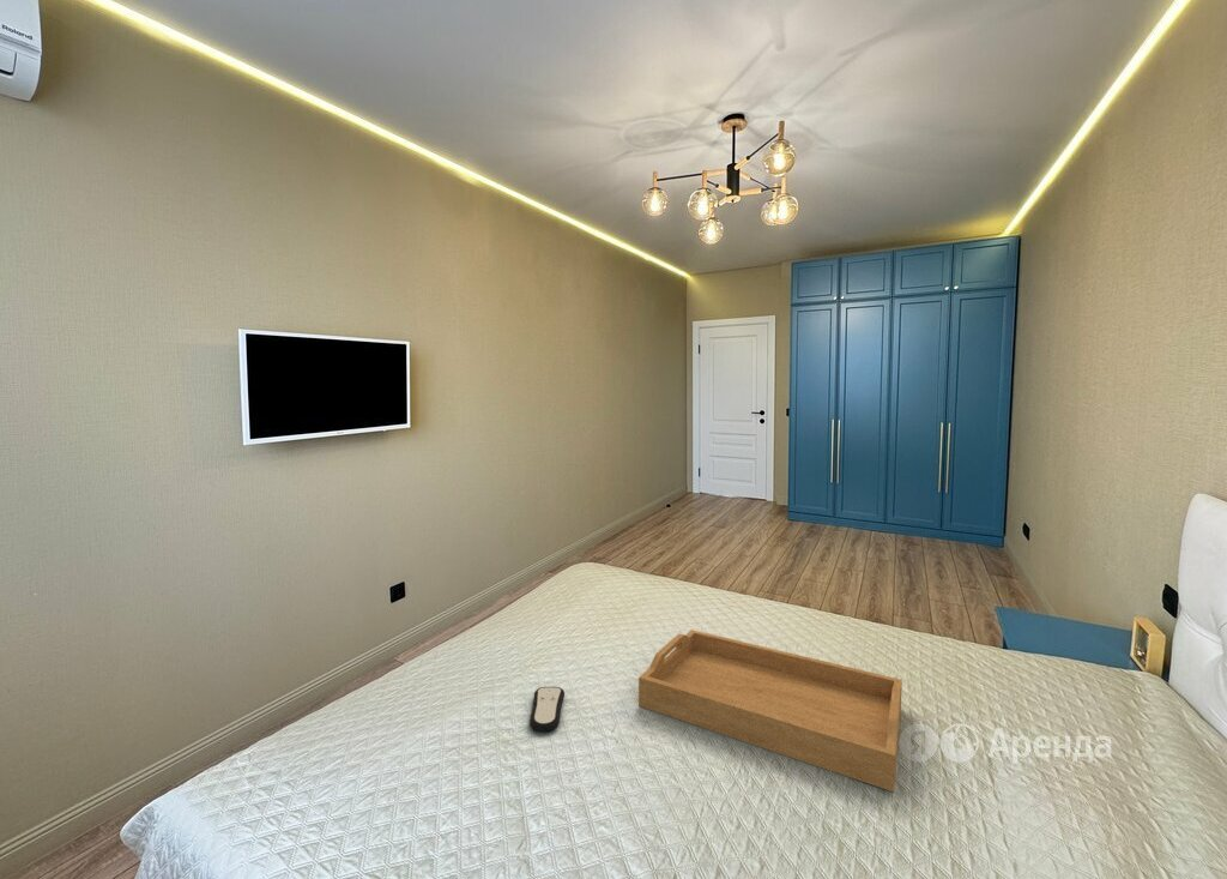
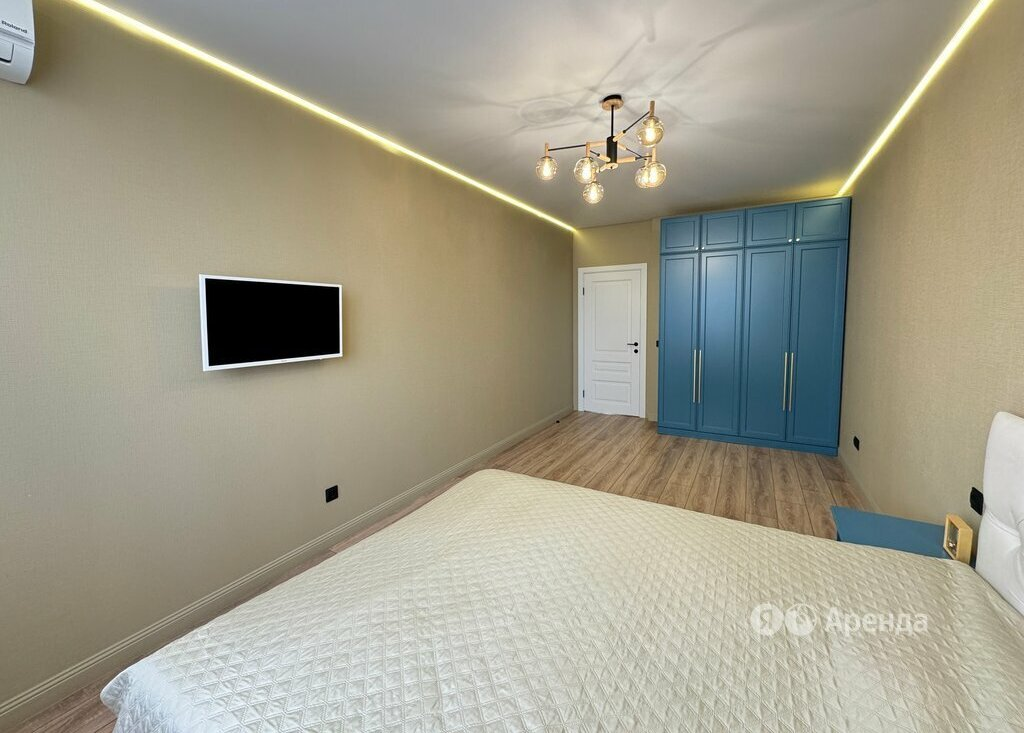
- remote control [528,686,566,733]
- serving tray [637,628,903,793]
